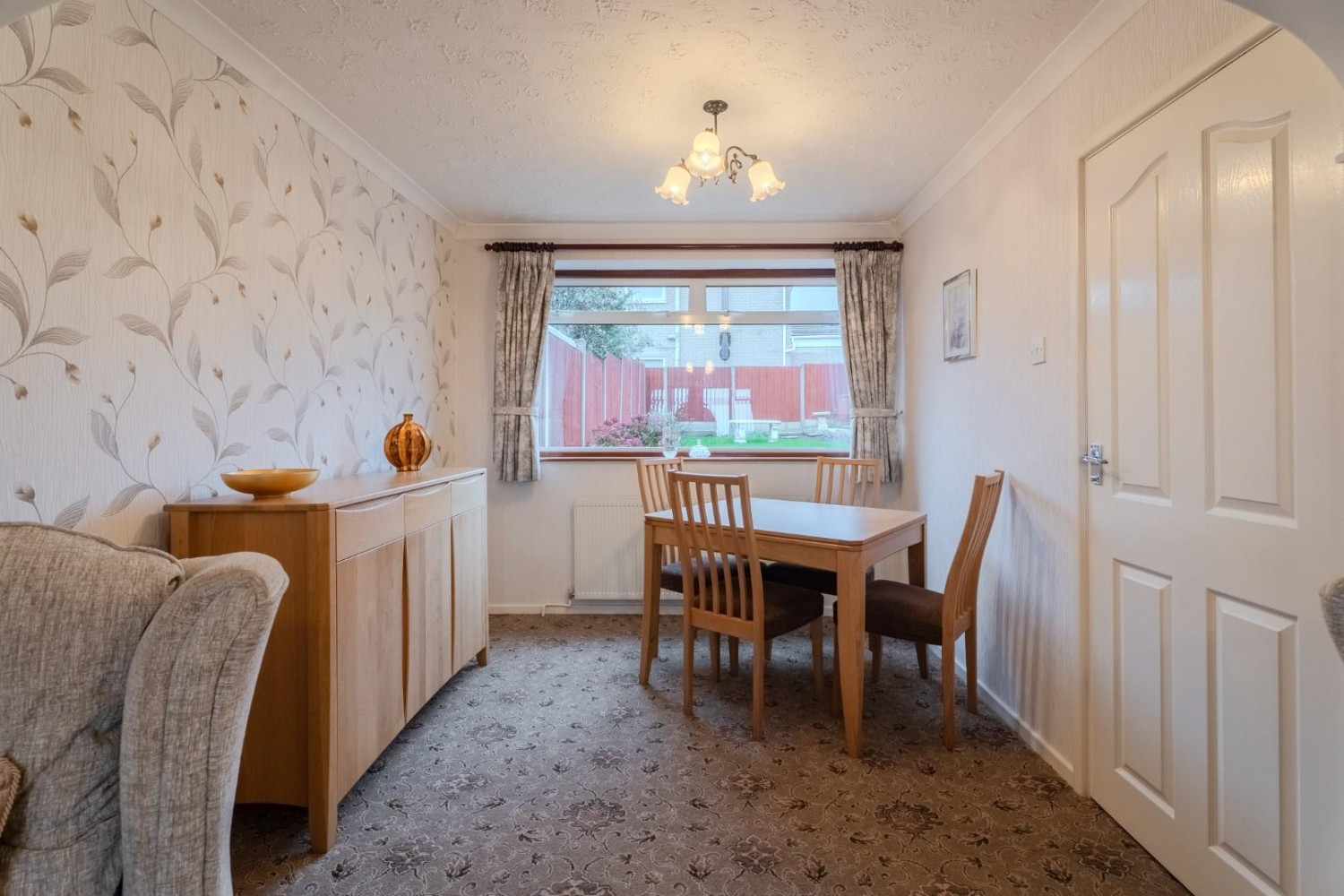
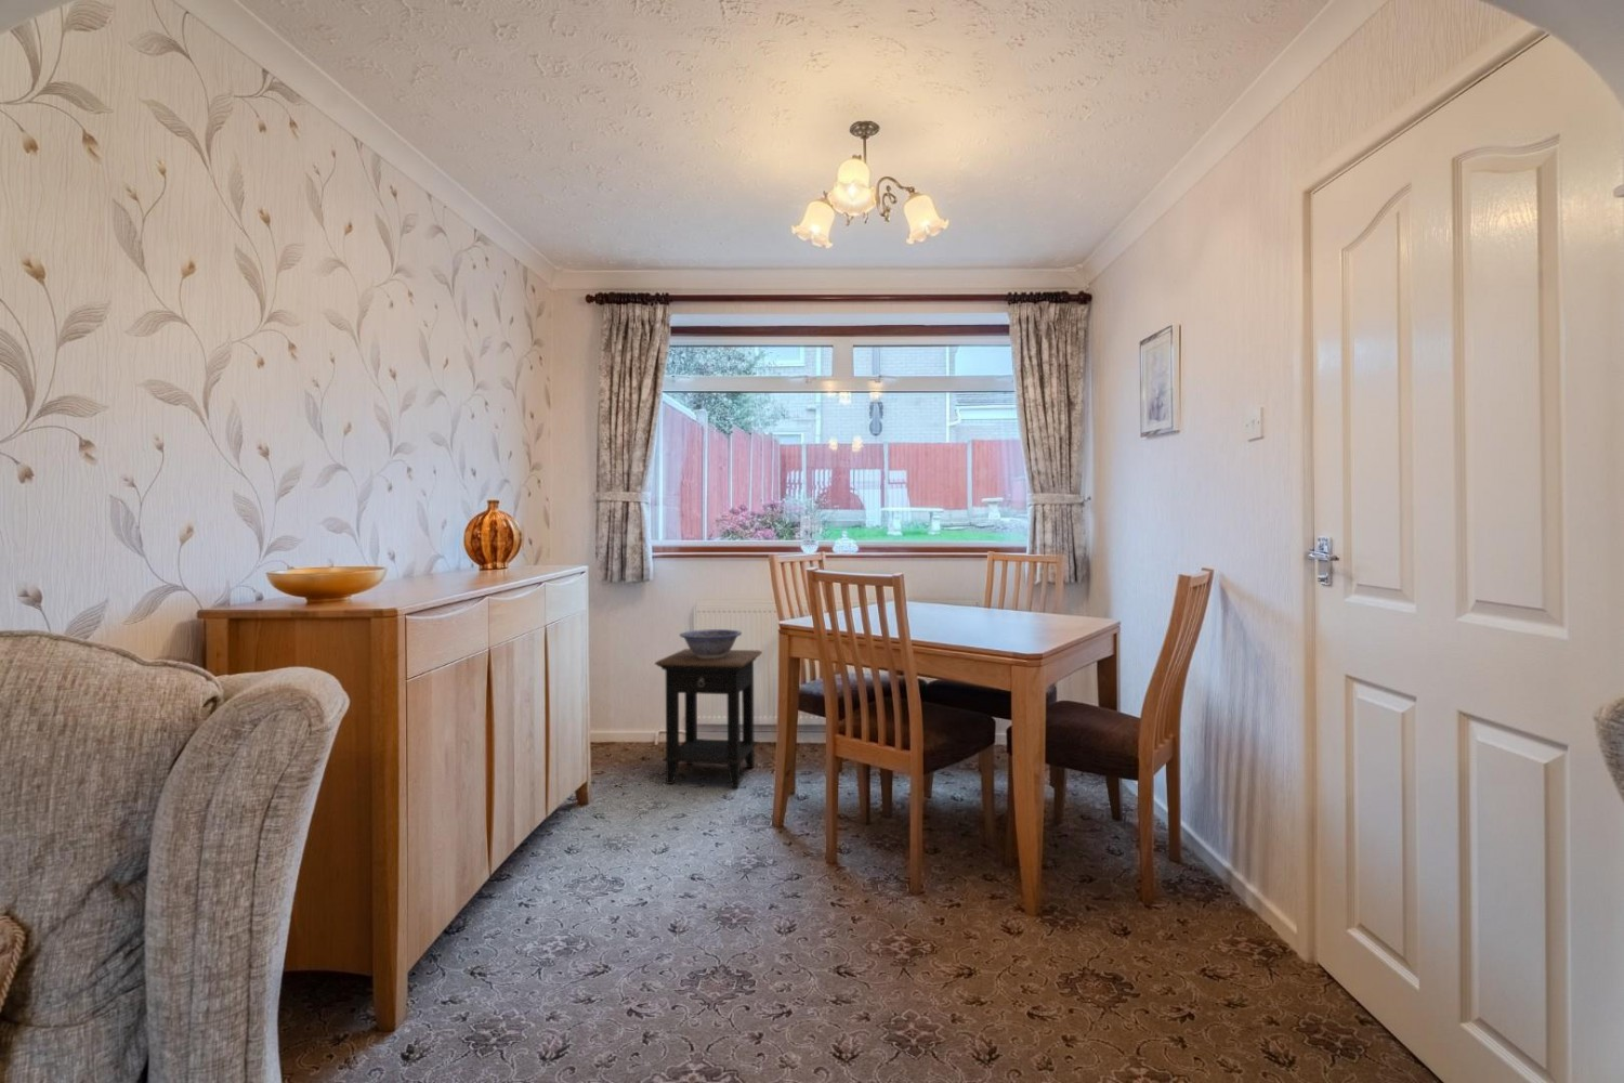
+ side table [654,648,764,788]
+ decorative bowl [679,629,743,659]
